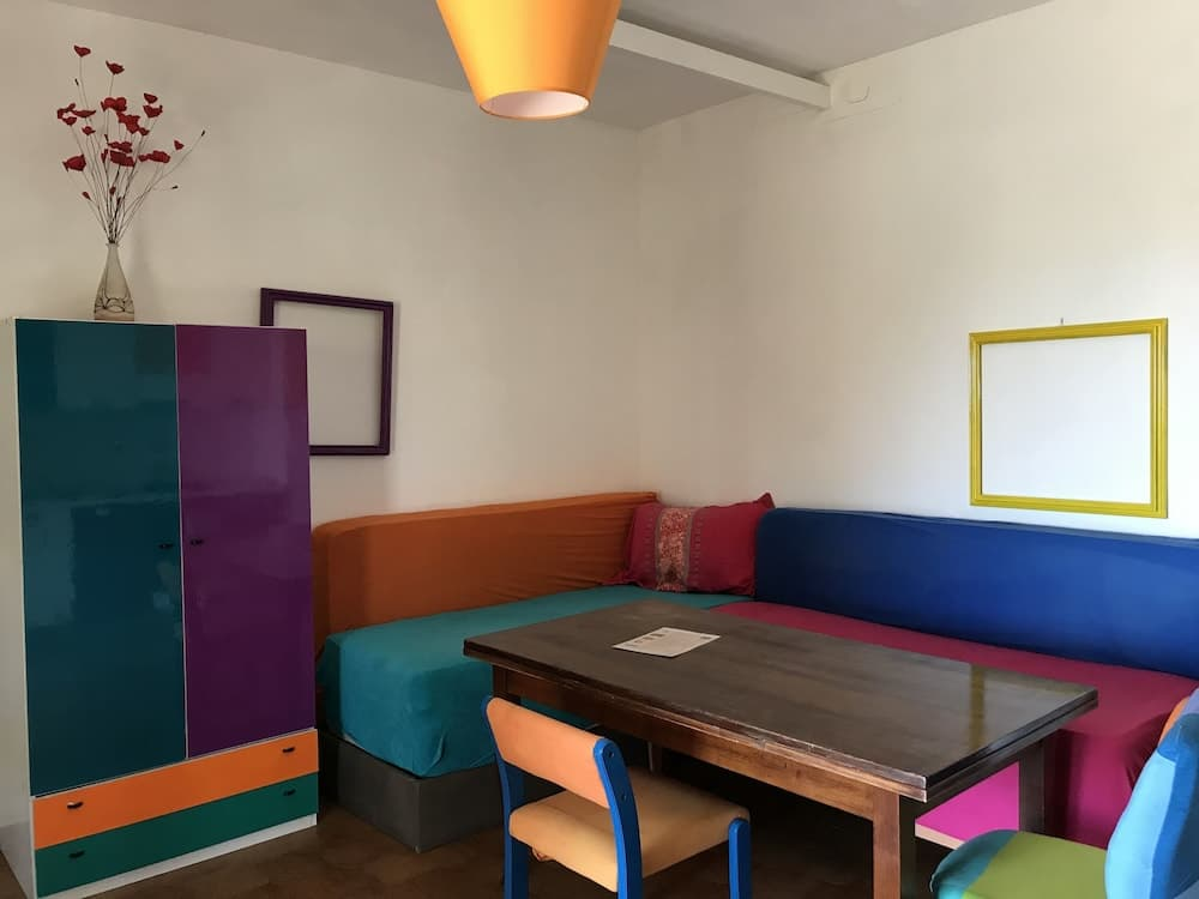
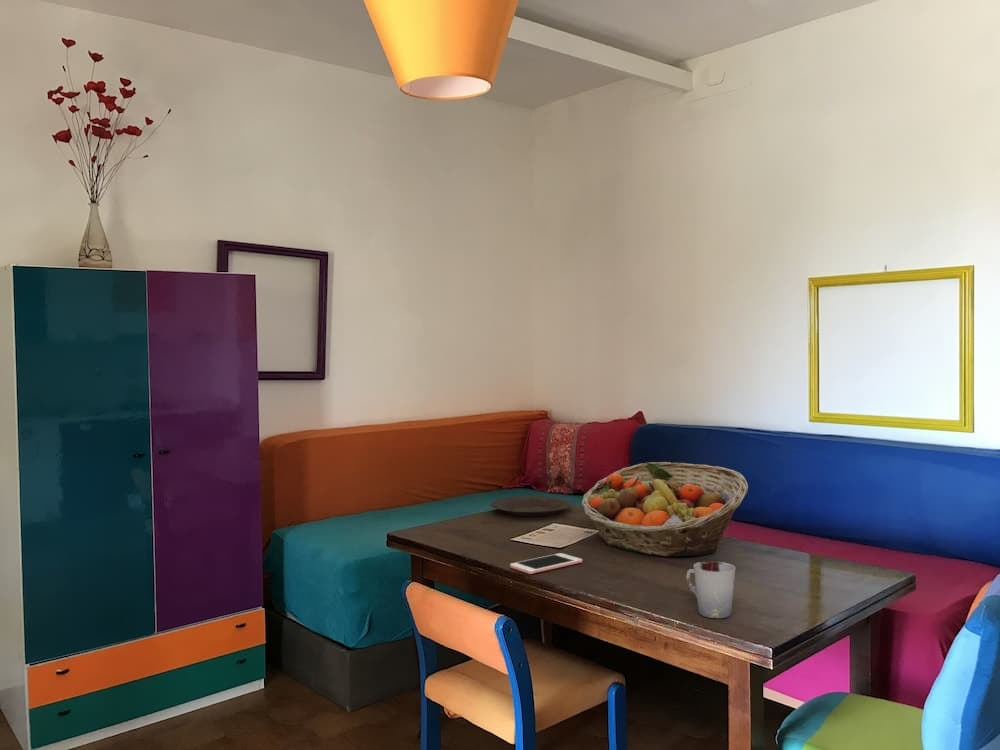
+ plate [490,495,573,517]
+ cell phone [509,552,583,575]
+ cup [685,560,737,619]
+ fruit basket [580,461,749,557]
